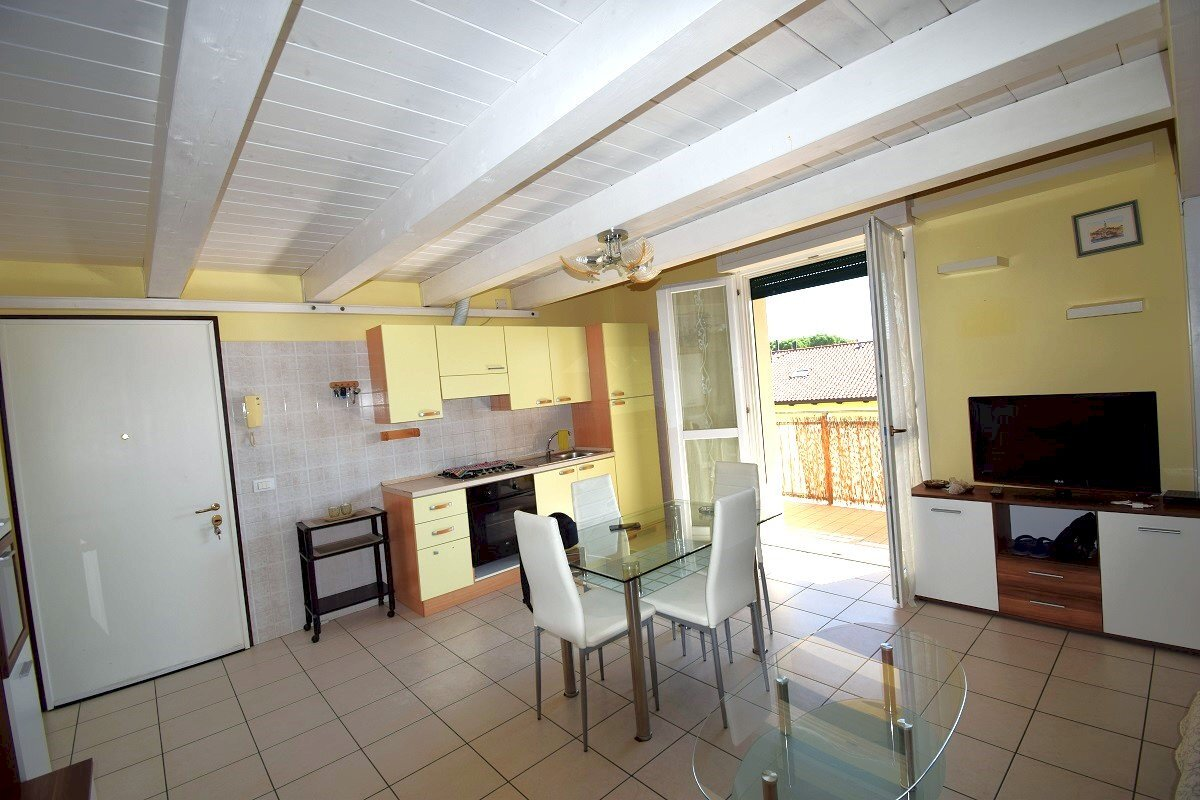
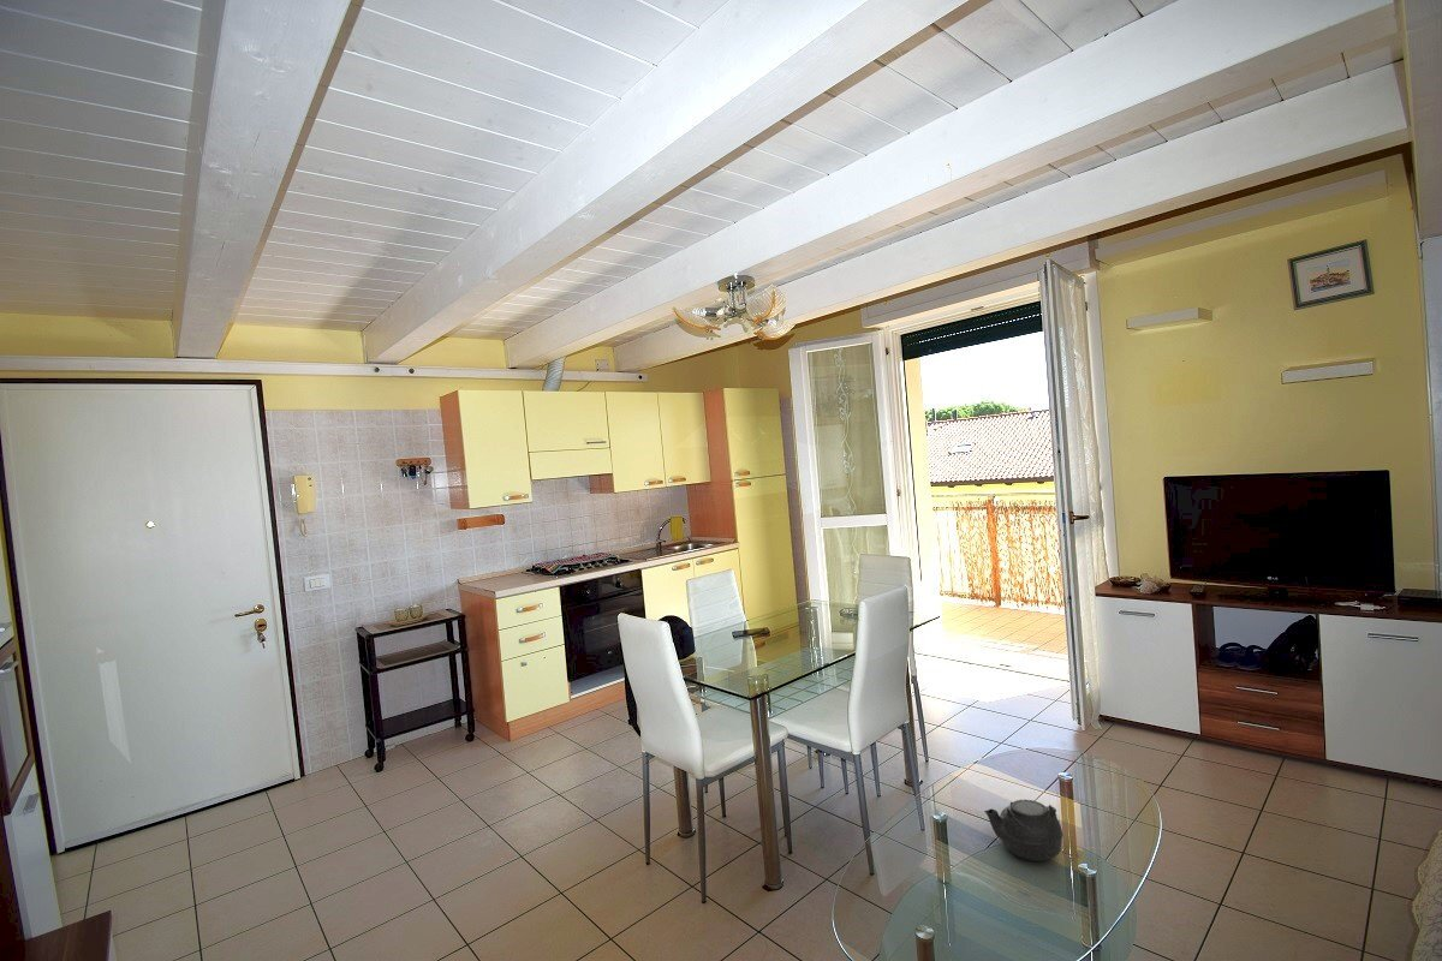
+ teapot [983,799,1063,862]
